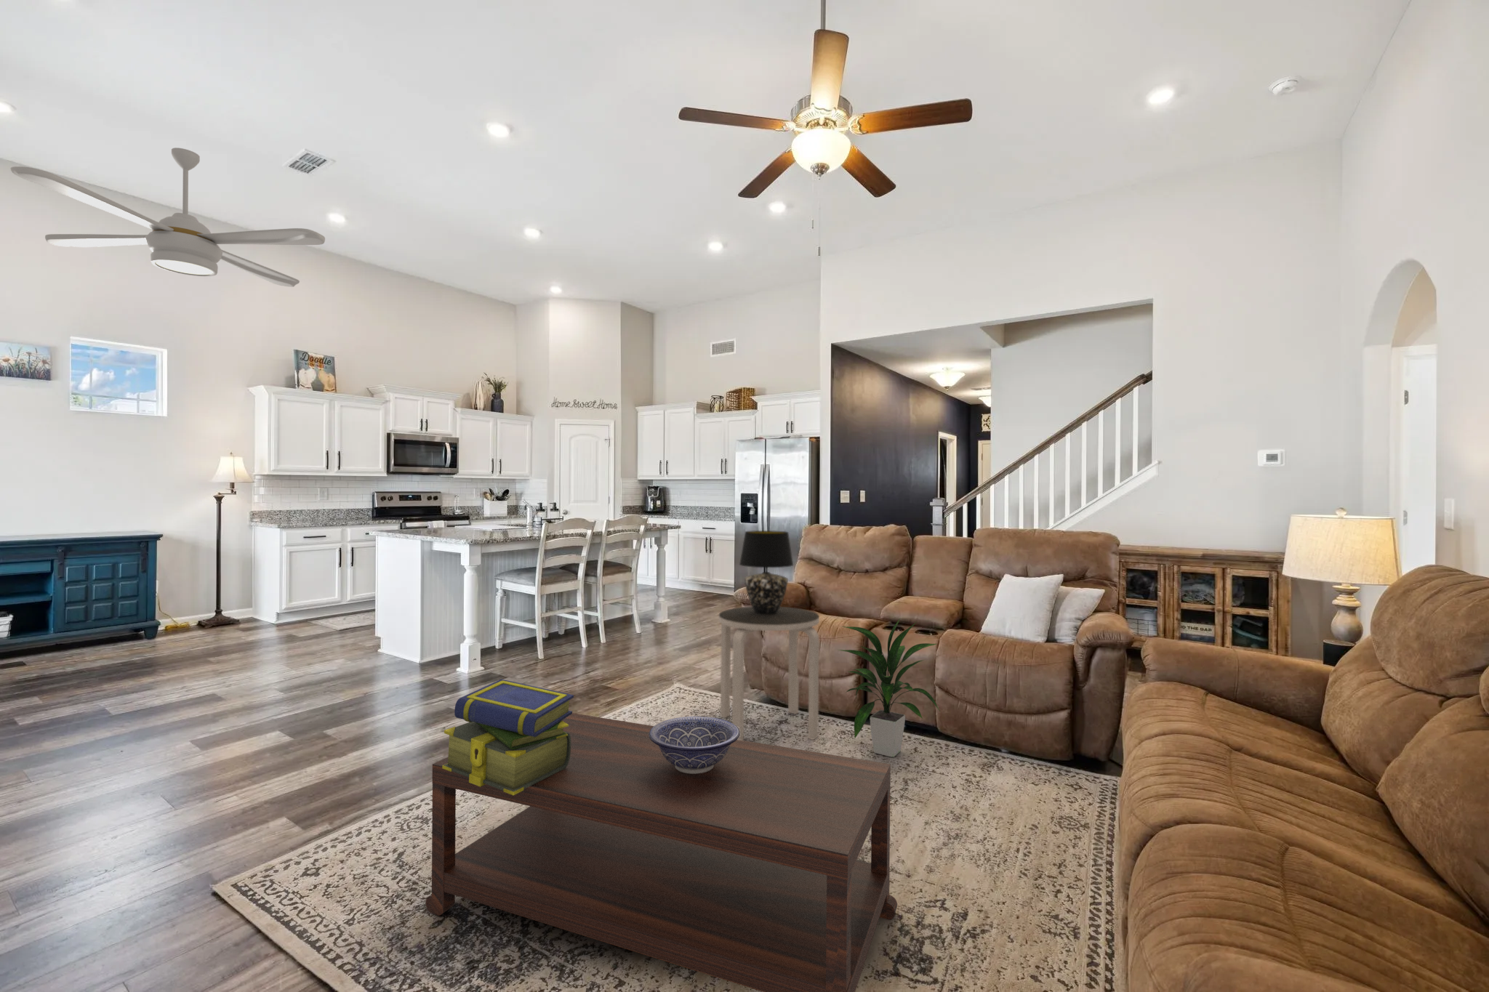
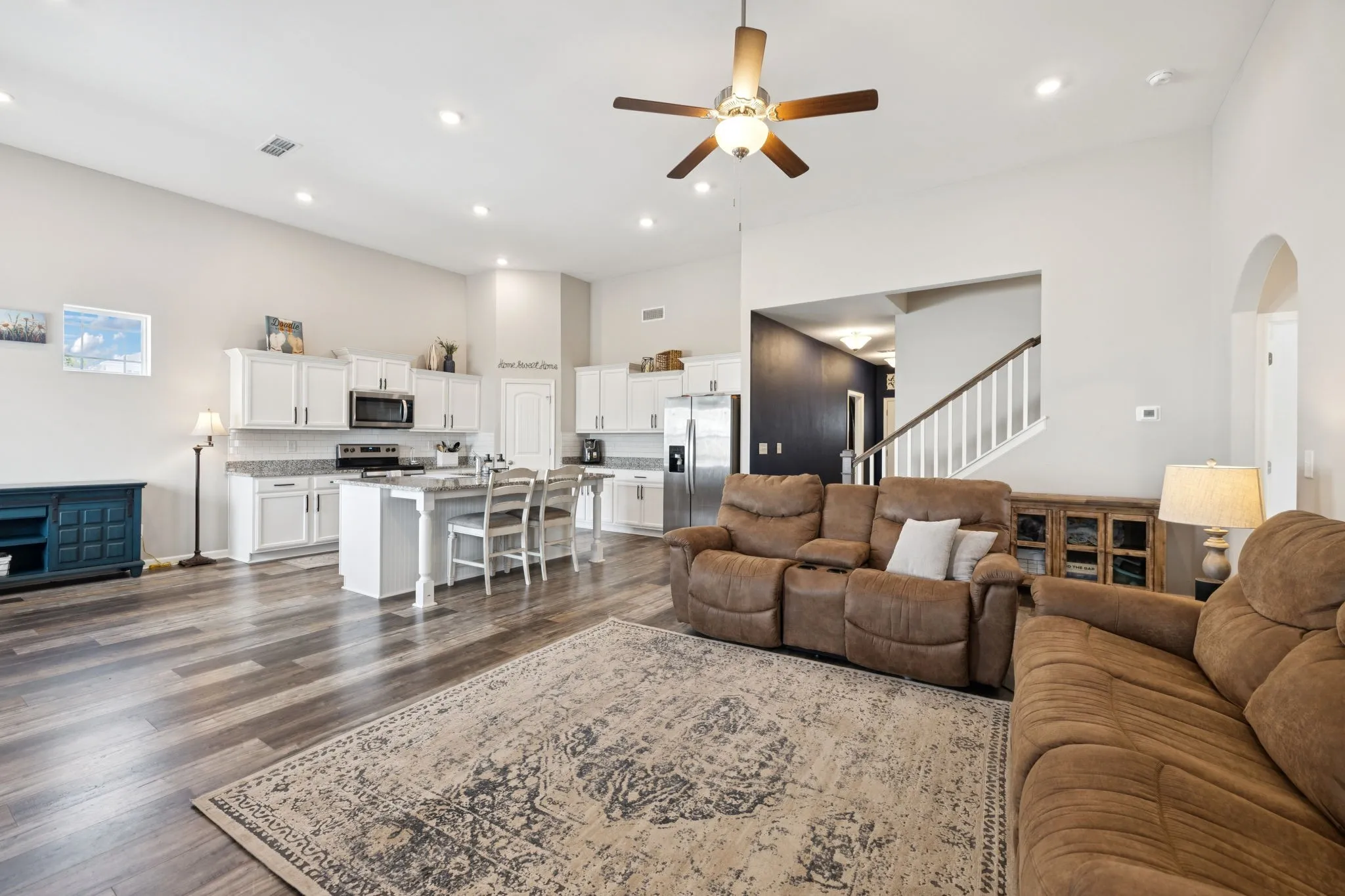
- side table [717,606,820,741]
- indoor plant [838,617,941,758]
- coffee table [425,712,898,992]
- ceiling fan [10,147,325,288]
- table lamp [738,530,795,614]
- stack of books [442,679,575,795]
- decorative bowl [649,716,741,774]
